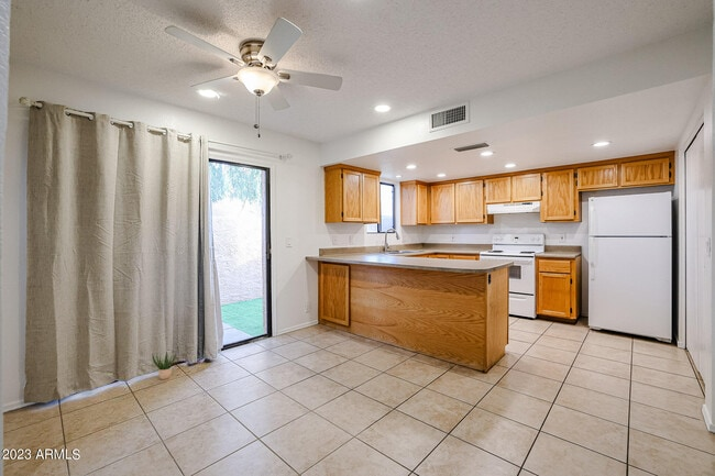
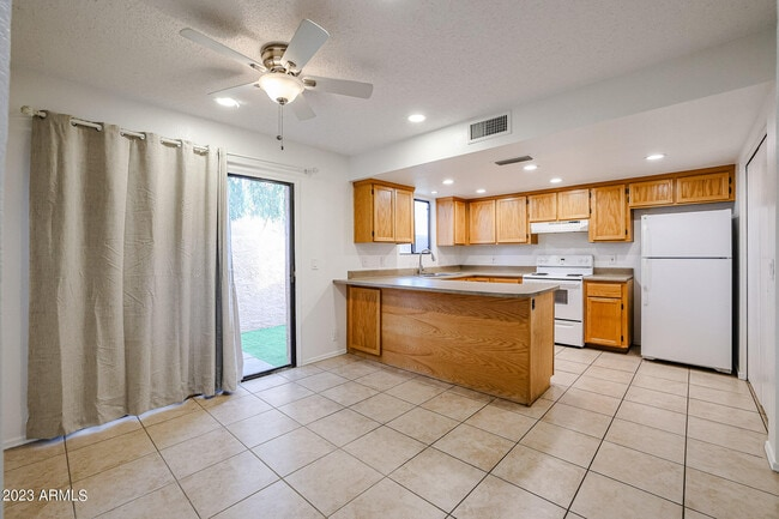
- potted plant [152,350,177,380]
